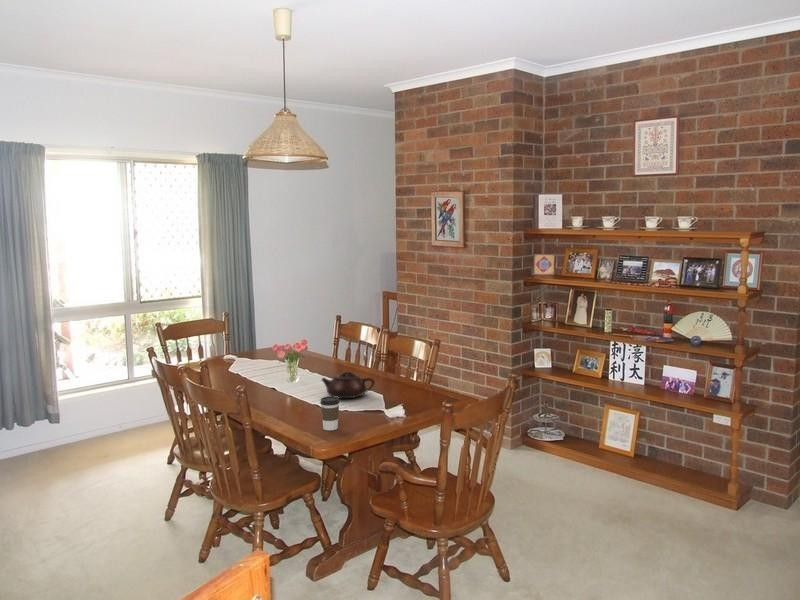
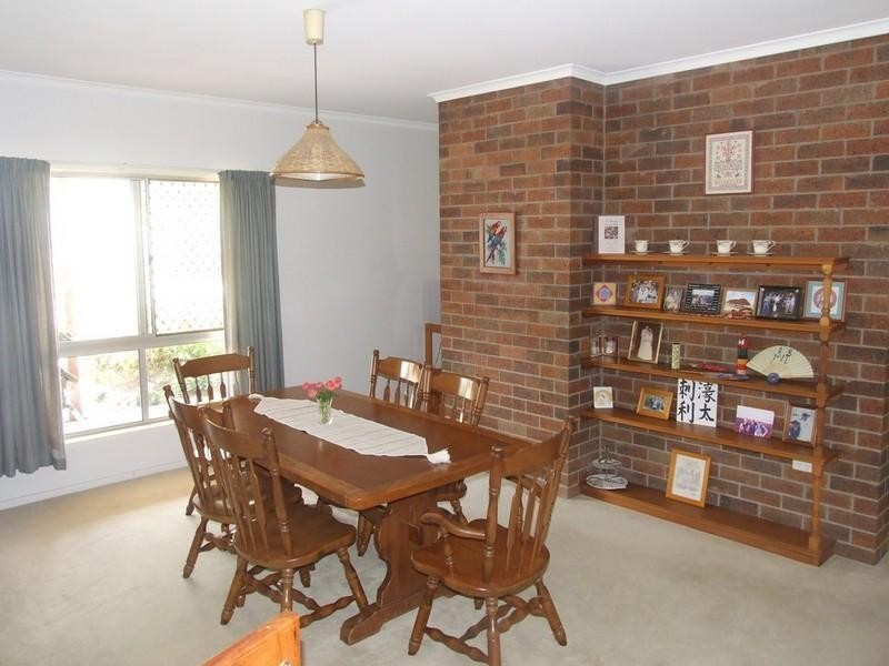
- coffee cup [319,396,340,431]
- teapot [320,371,376,400]
